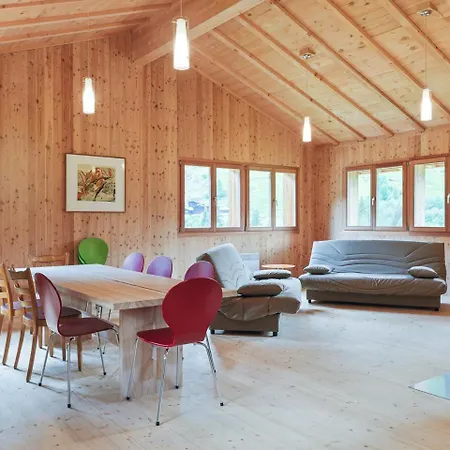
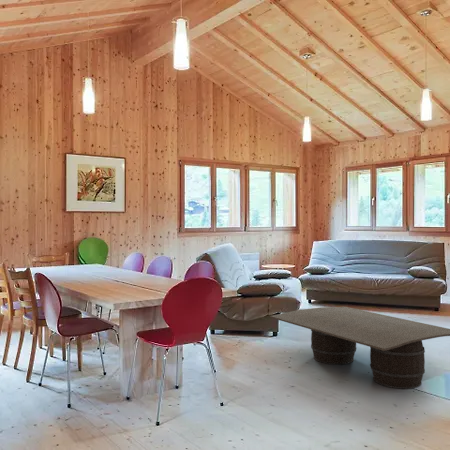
+ coffee table [269,306,450,390]
